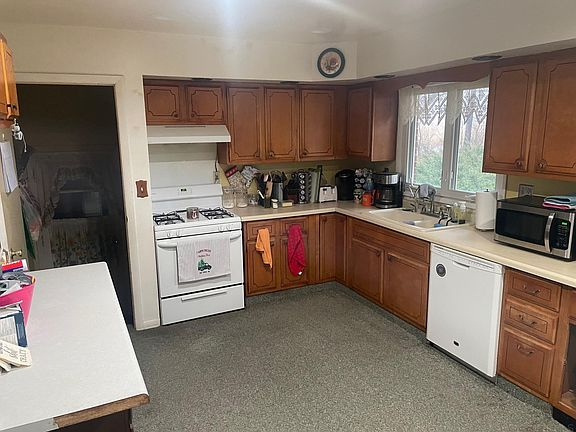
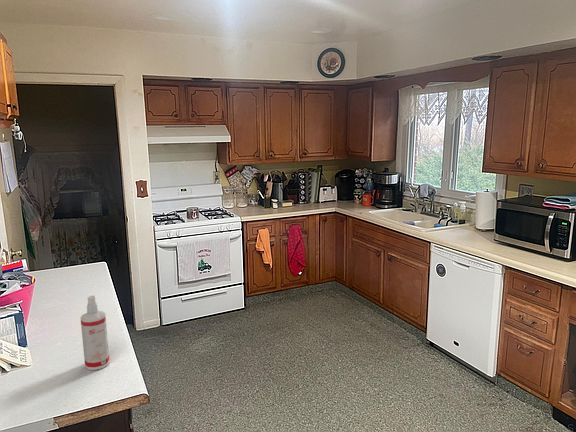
+ spray bottle [79,295,110,371]
